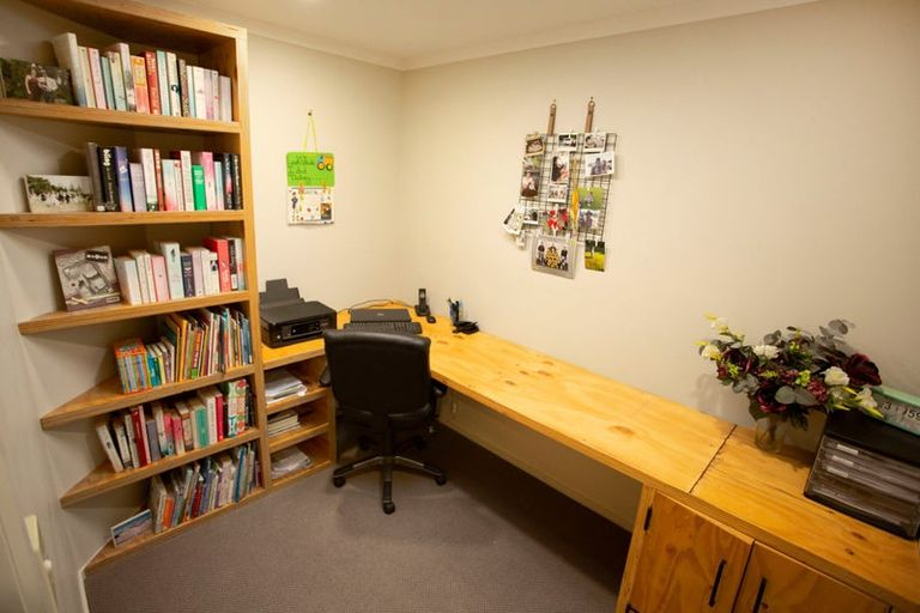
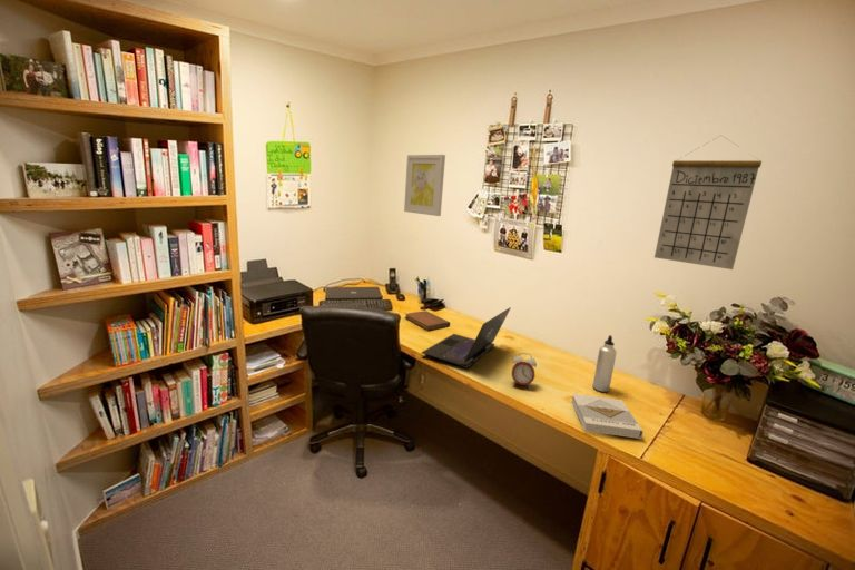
+ notebook [404,309,451,331]
+ alarm clock [511,352,538,391]
+ wall art [403,154,446,217]
+ laptop [421,306,512,370]
+ calendar [653,135,763,271]
+ water bottle [592,334,618,393]
+ book [570,393,645,440]
